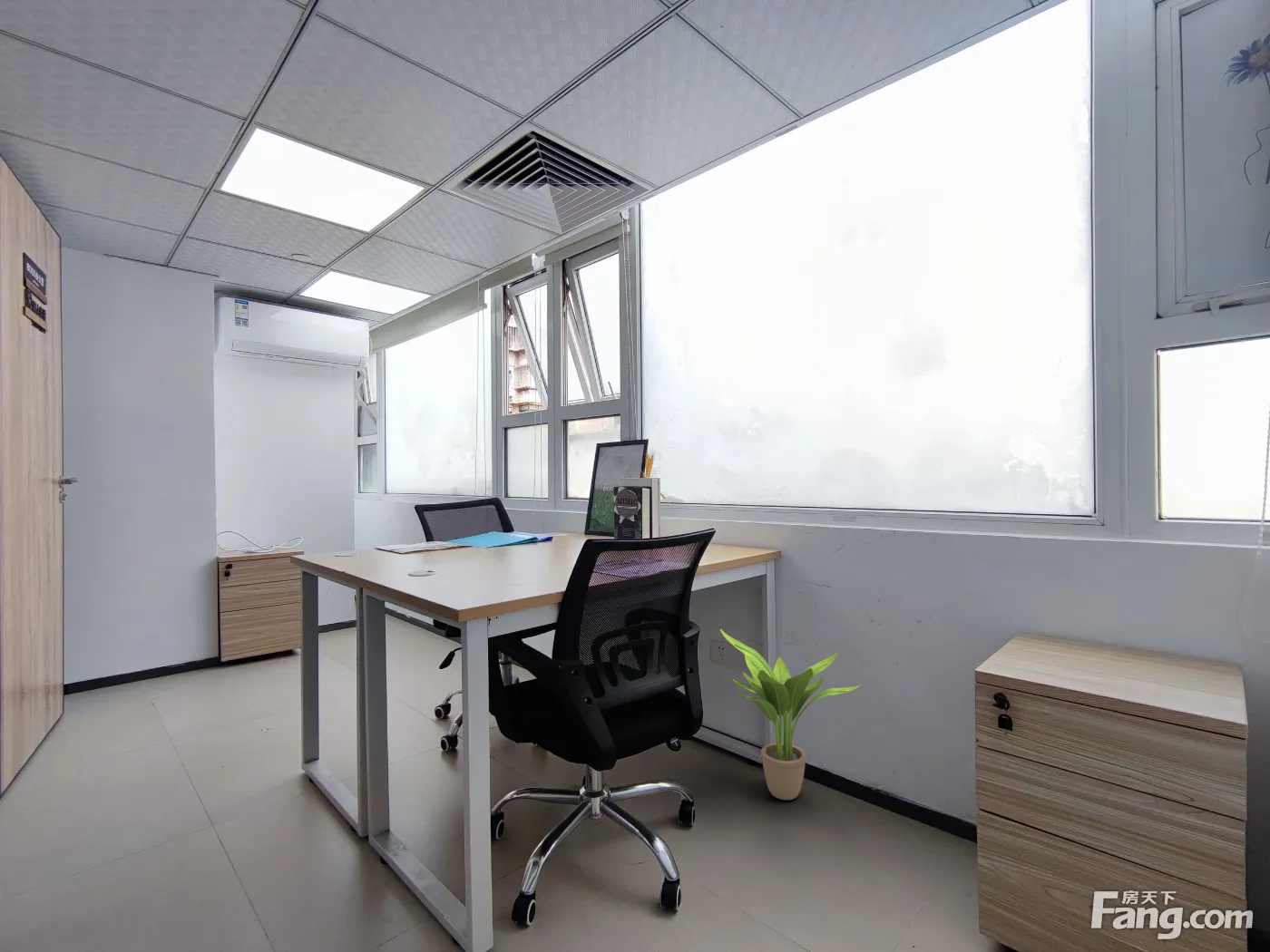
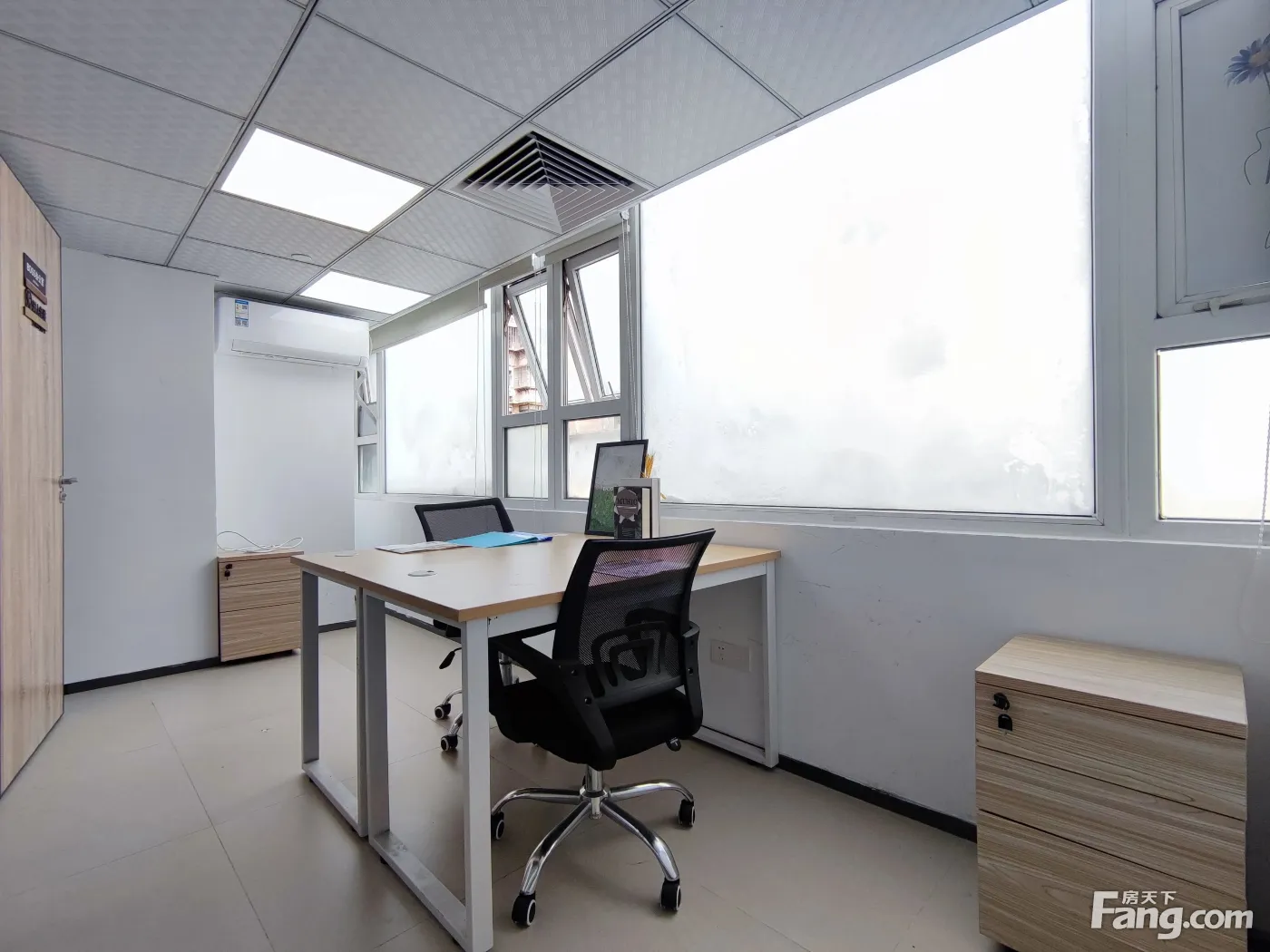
- potted plant [719,628,862,801]
